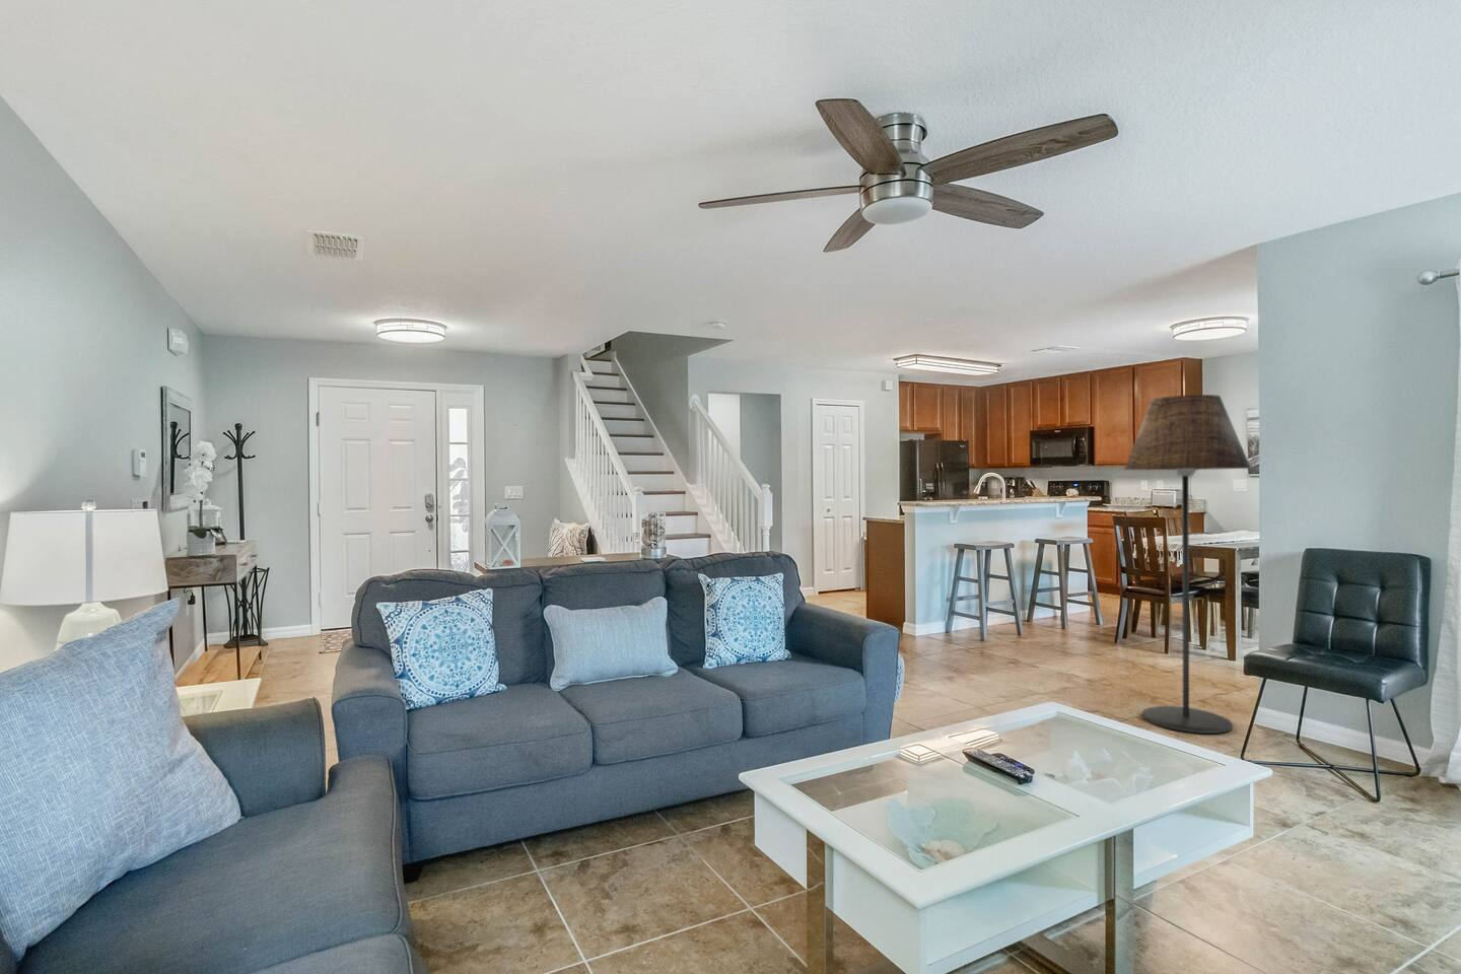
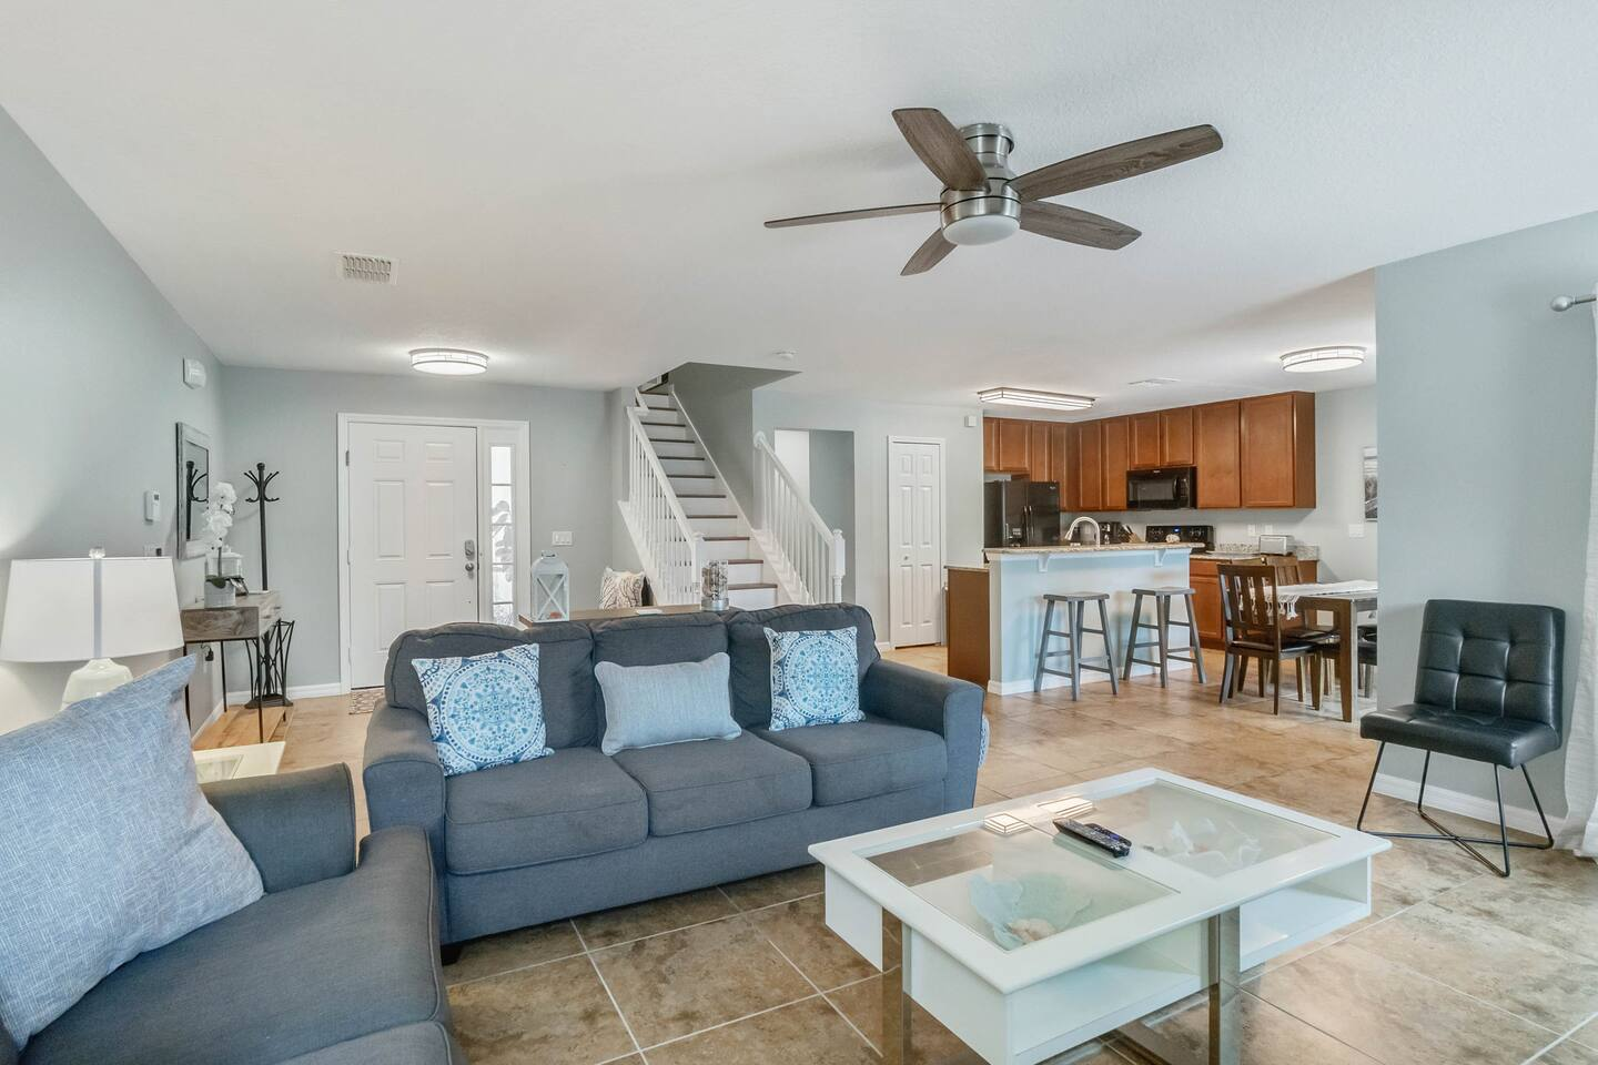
- floor lamp [1123,394,1252,735]
